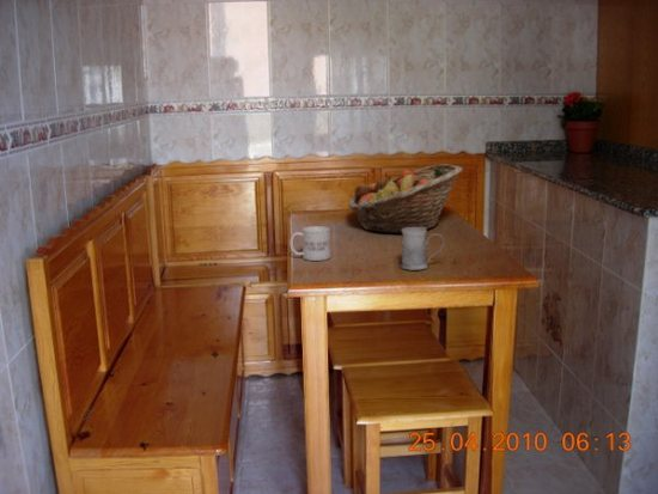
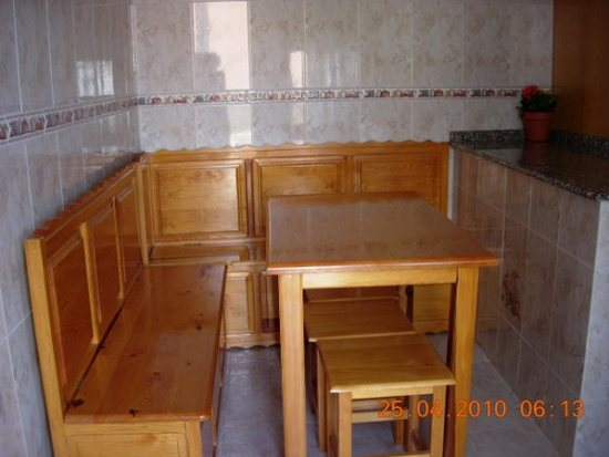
- fruit basket [348,163,464,233]
- mug [400,227,445,272]
- mug [288,225,331,262]
